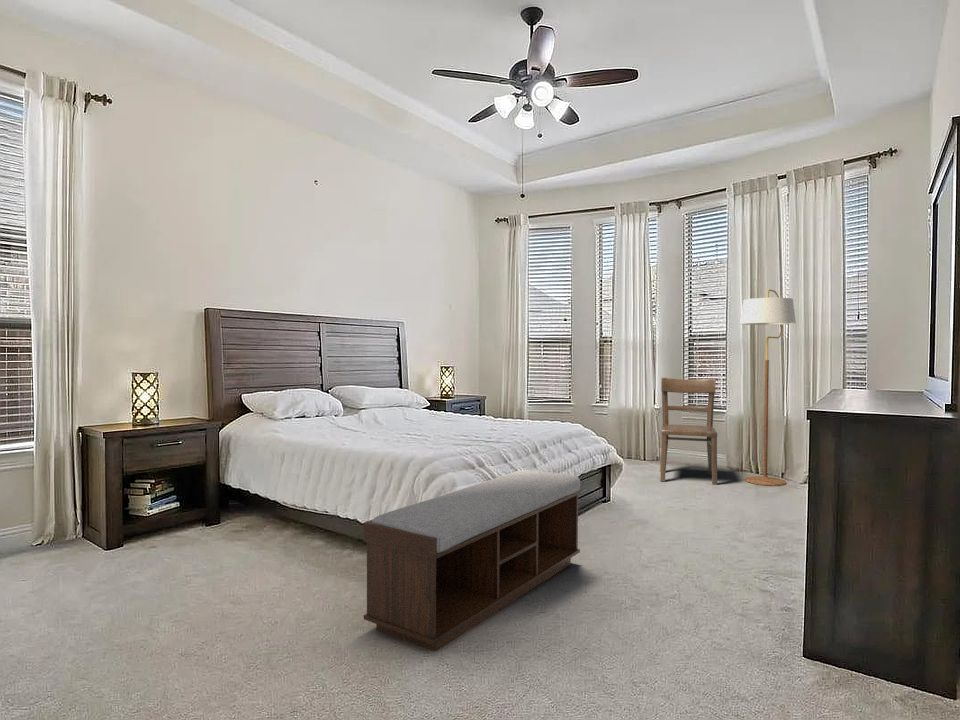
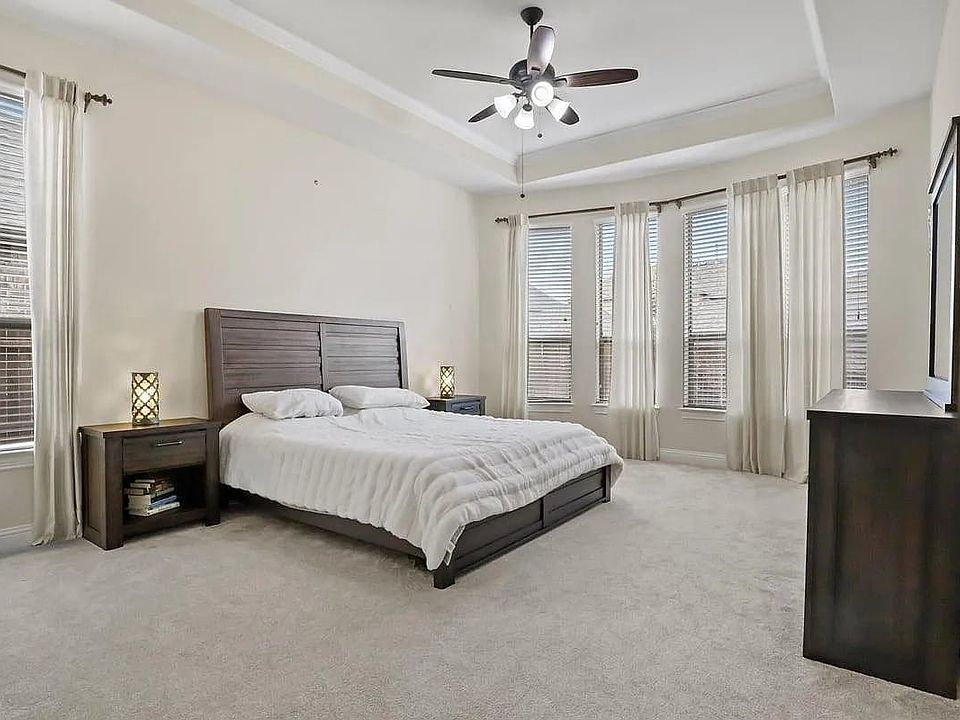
- chair [659,377,718,486]
- bench [363,469,581,652]
- floor lamp [739,289,797,487]
